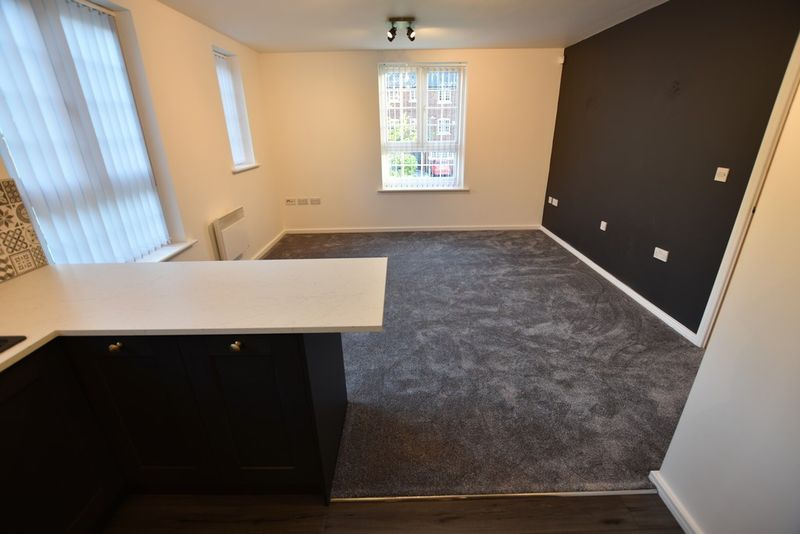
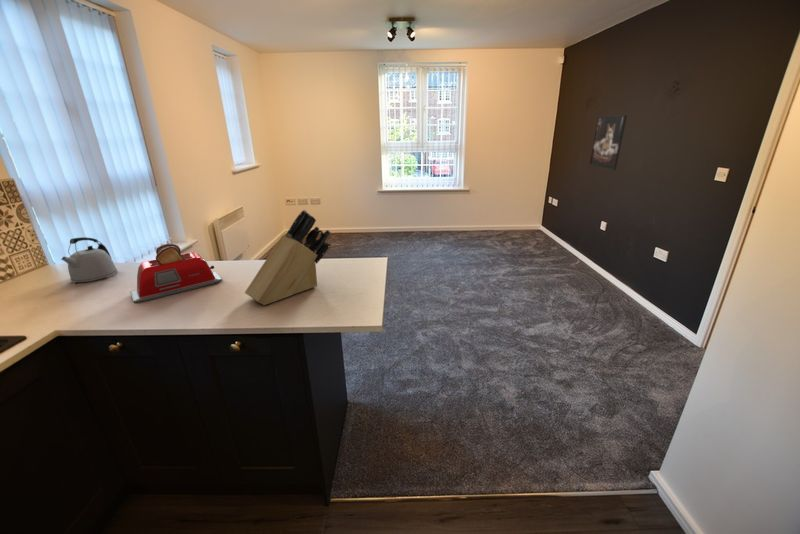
+ kettle [60,236,118,284]
+ toaster [130,243,223,304]
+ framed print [588,114,628,171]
+ knife block [244,209,332,306]
